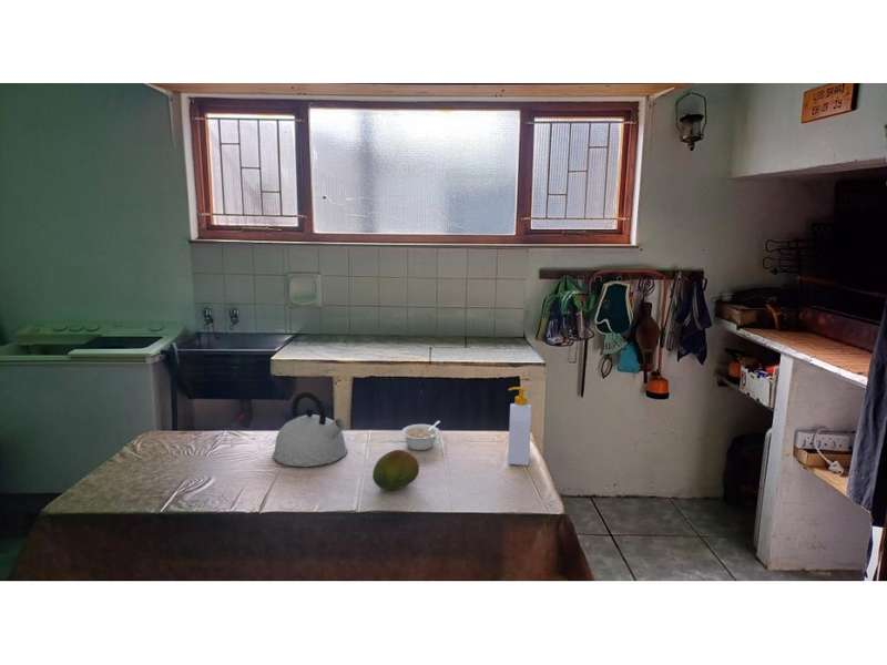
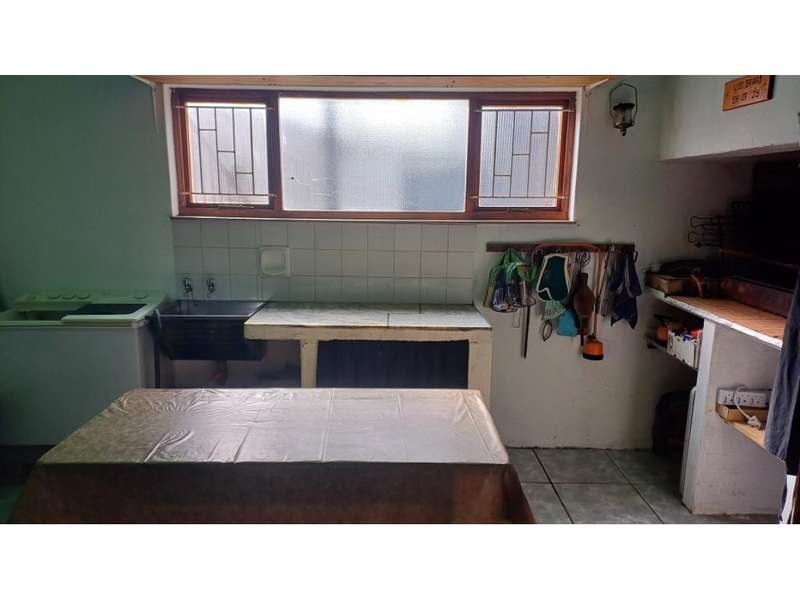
- soap bottle [507,386,532,467]
- fruit [371,449,420,491]
- legume [400,420,441,451]
- kettle [272,390,348,468]
